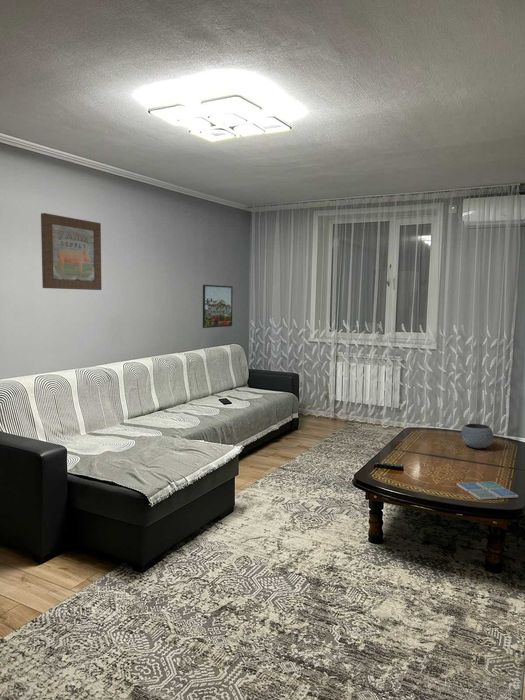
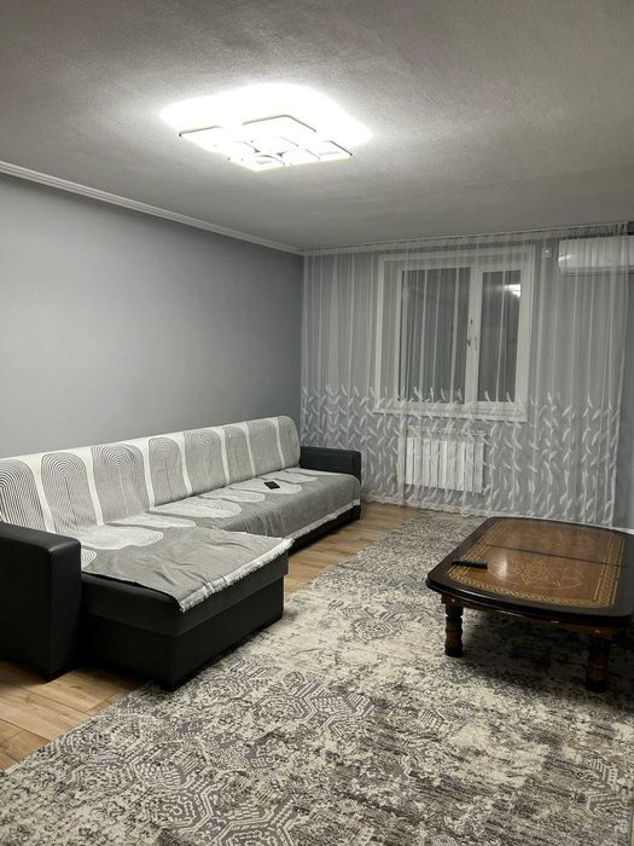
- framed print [202,284,234,329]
- bowl [460,423,495,449]
- wall art [40,212,103,291]
- drink coaster [456,480,519,501]
